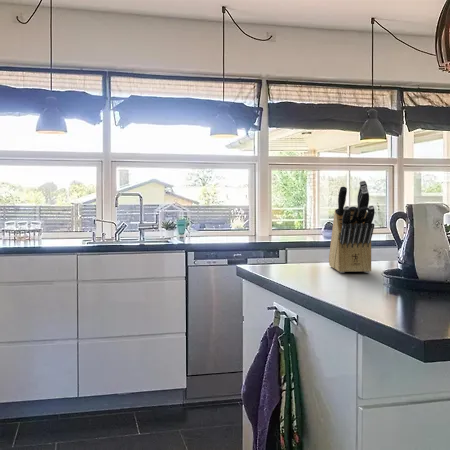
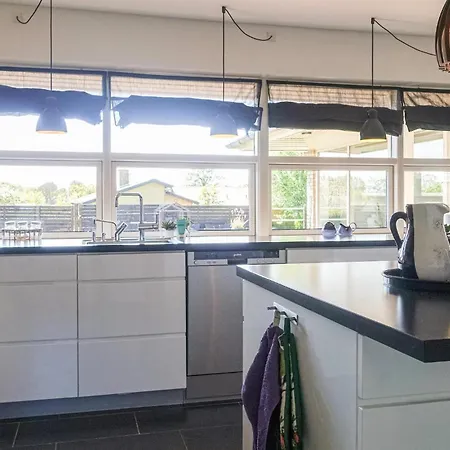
- knife block [328,180,376,274]
